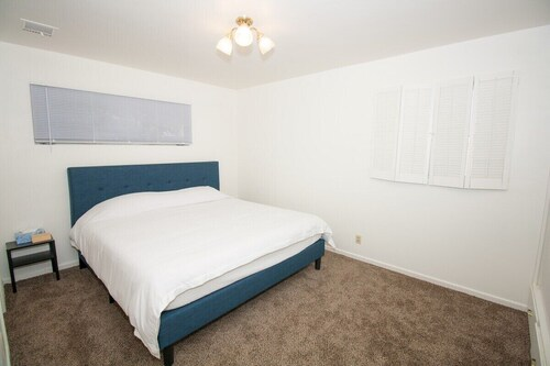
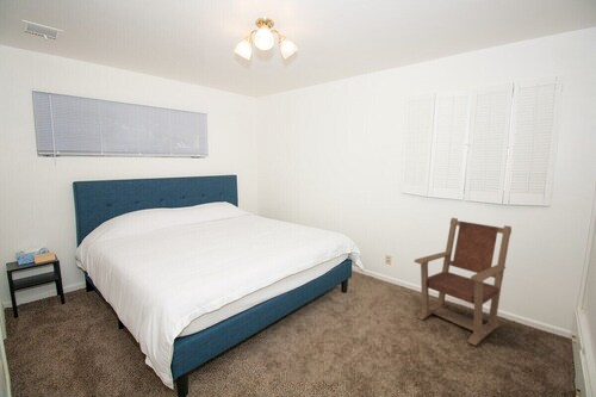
+ armchair [412,217,513,347]
